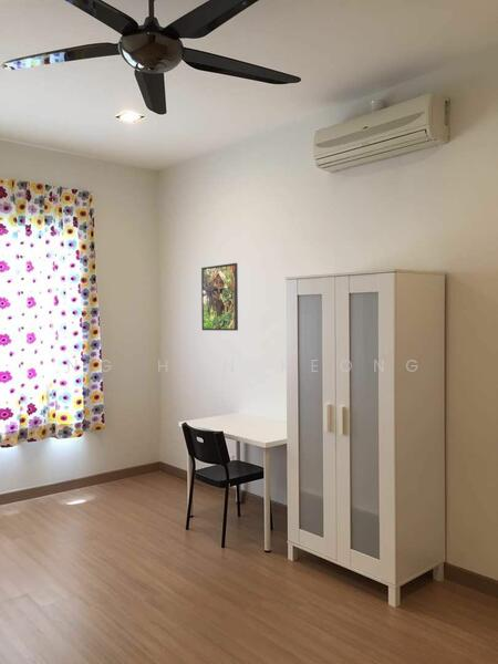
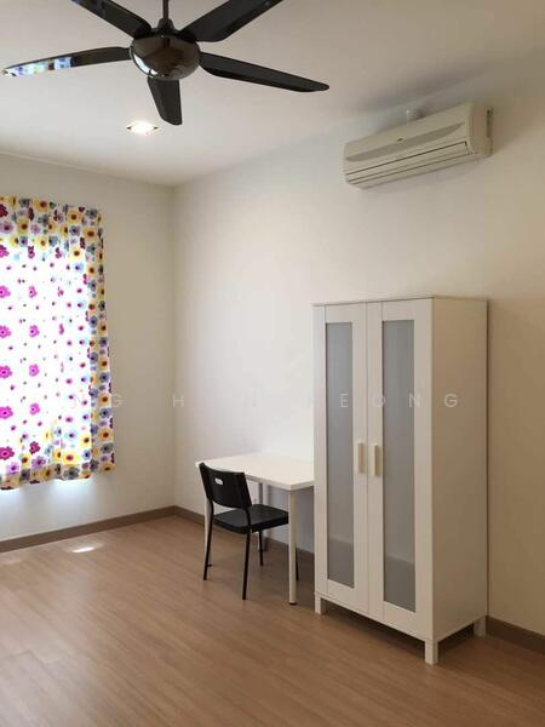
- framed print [200,262,239,332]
